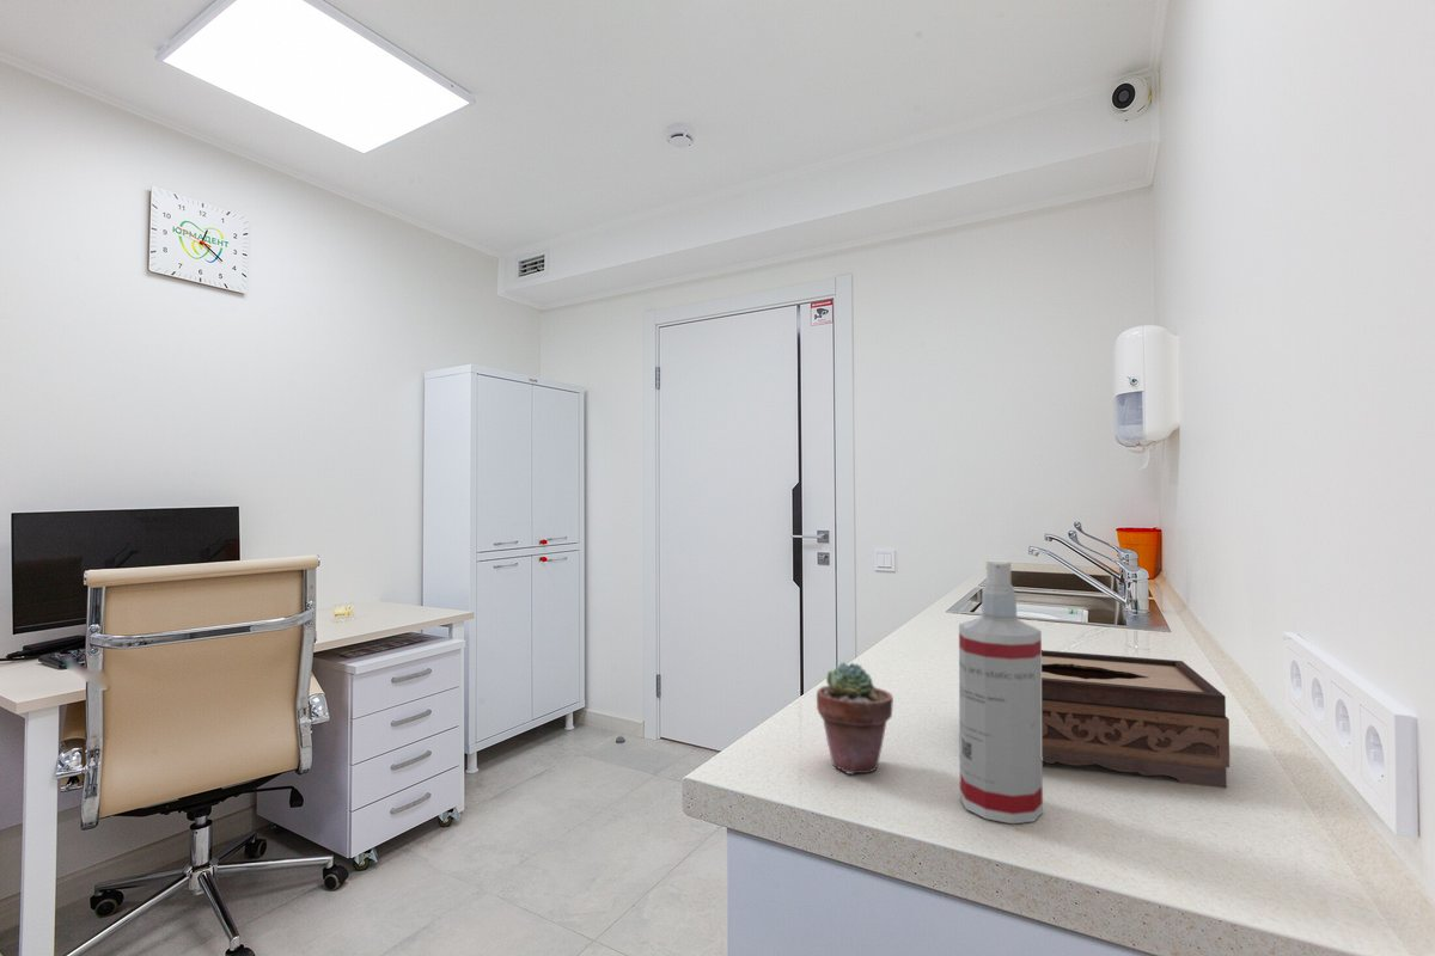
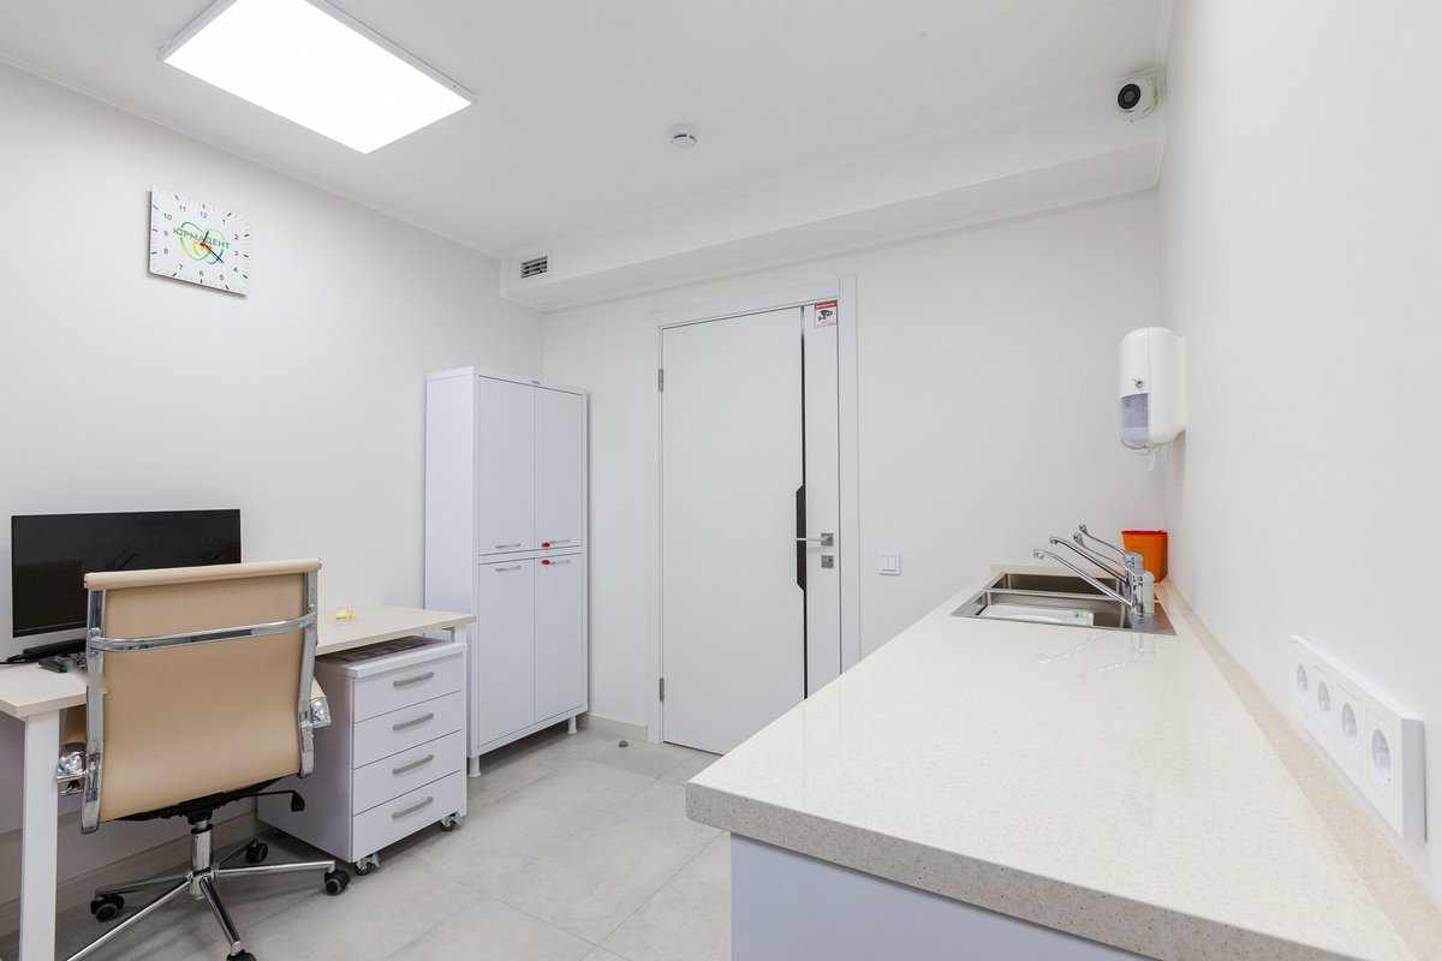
- spray bottle [958,560,1044,825]
- tissue box [1042,649,1231,789]
- potted succulent [816,661,894,776]
